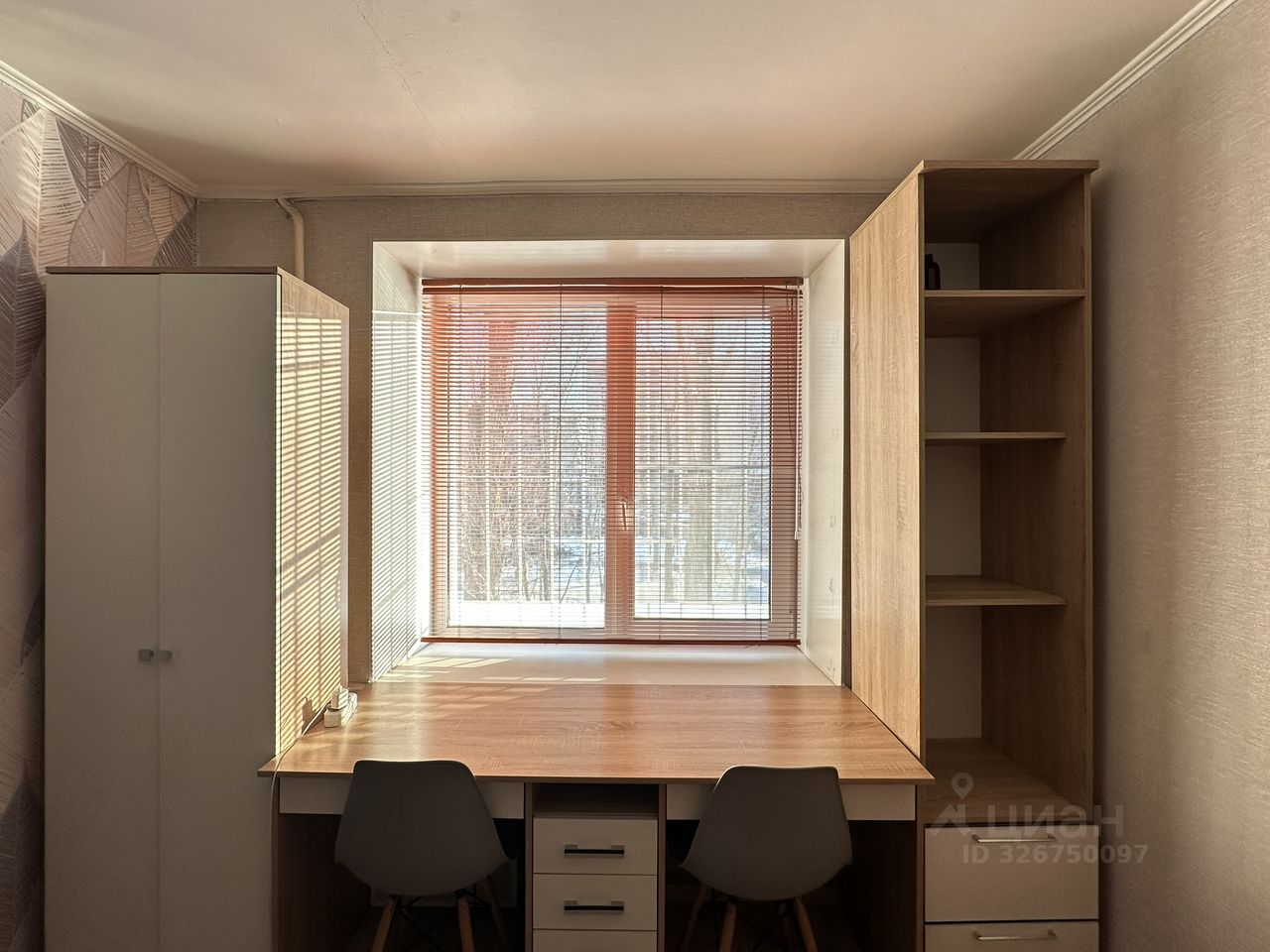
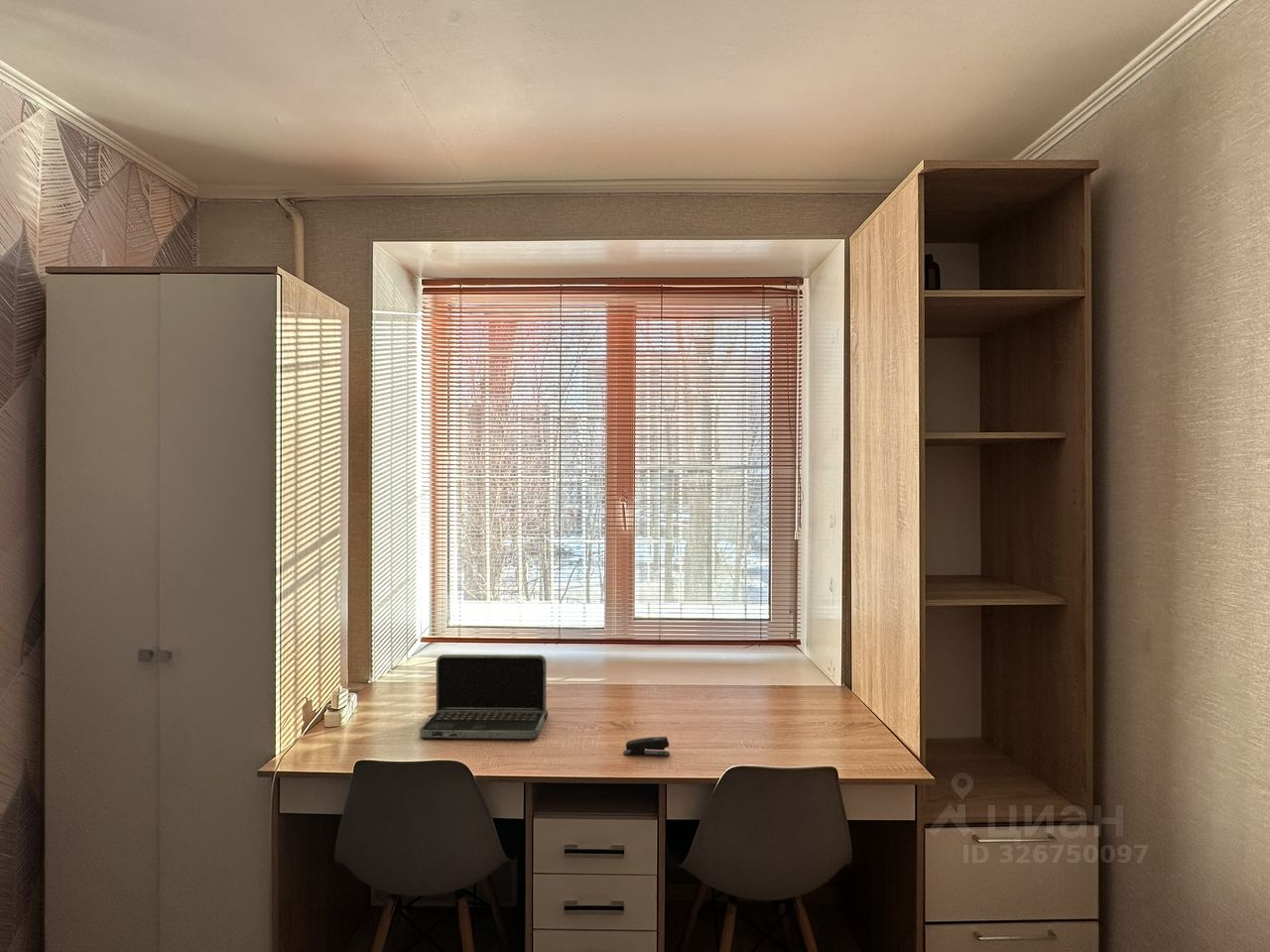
+ stapler [622,736,671,757]
+ laptop [419,654,549,740]
